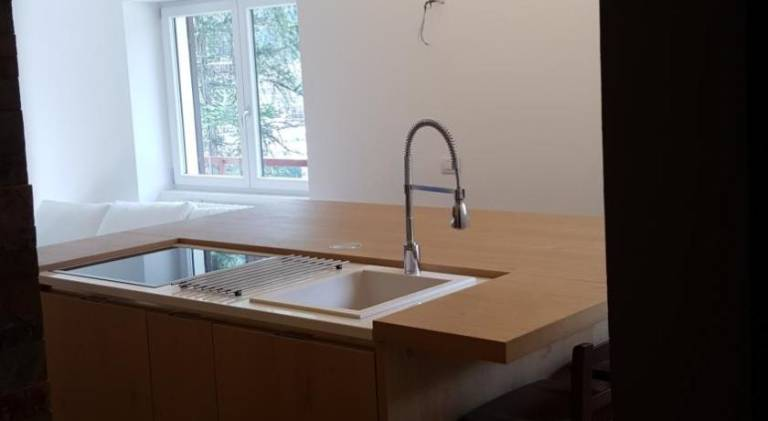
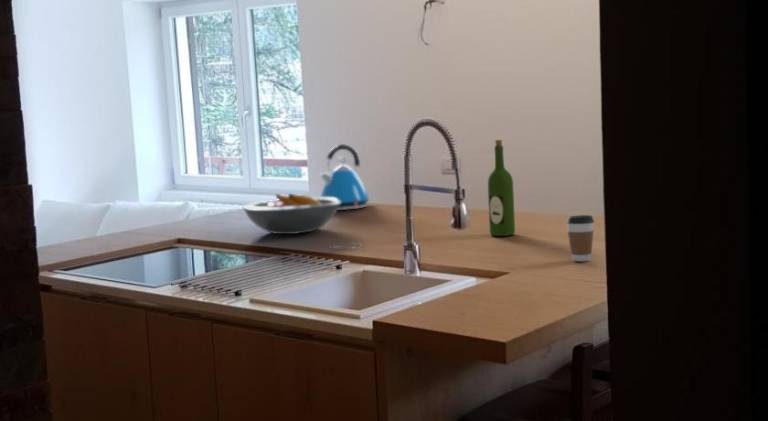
+ wine bottle [487,139,516,237]
+ kettle [318,143,371,211]
+ fruit bowl [242,193,340,235]
+ coffee cup [565,214,595,262]
